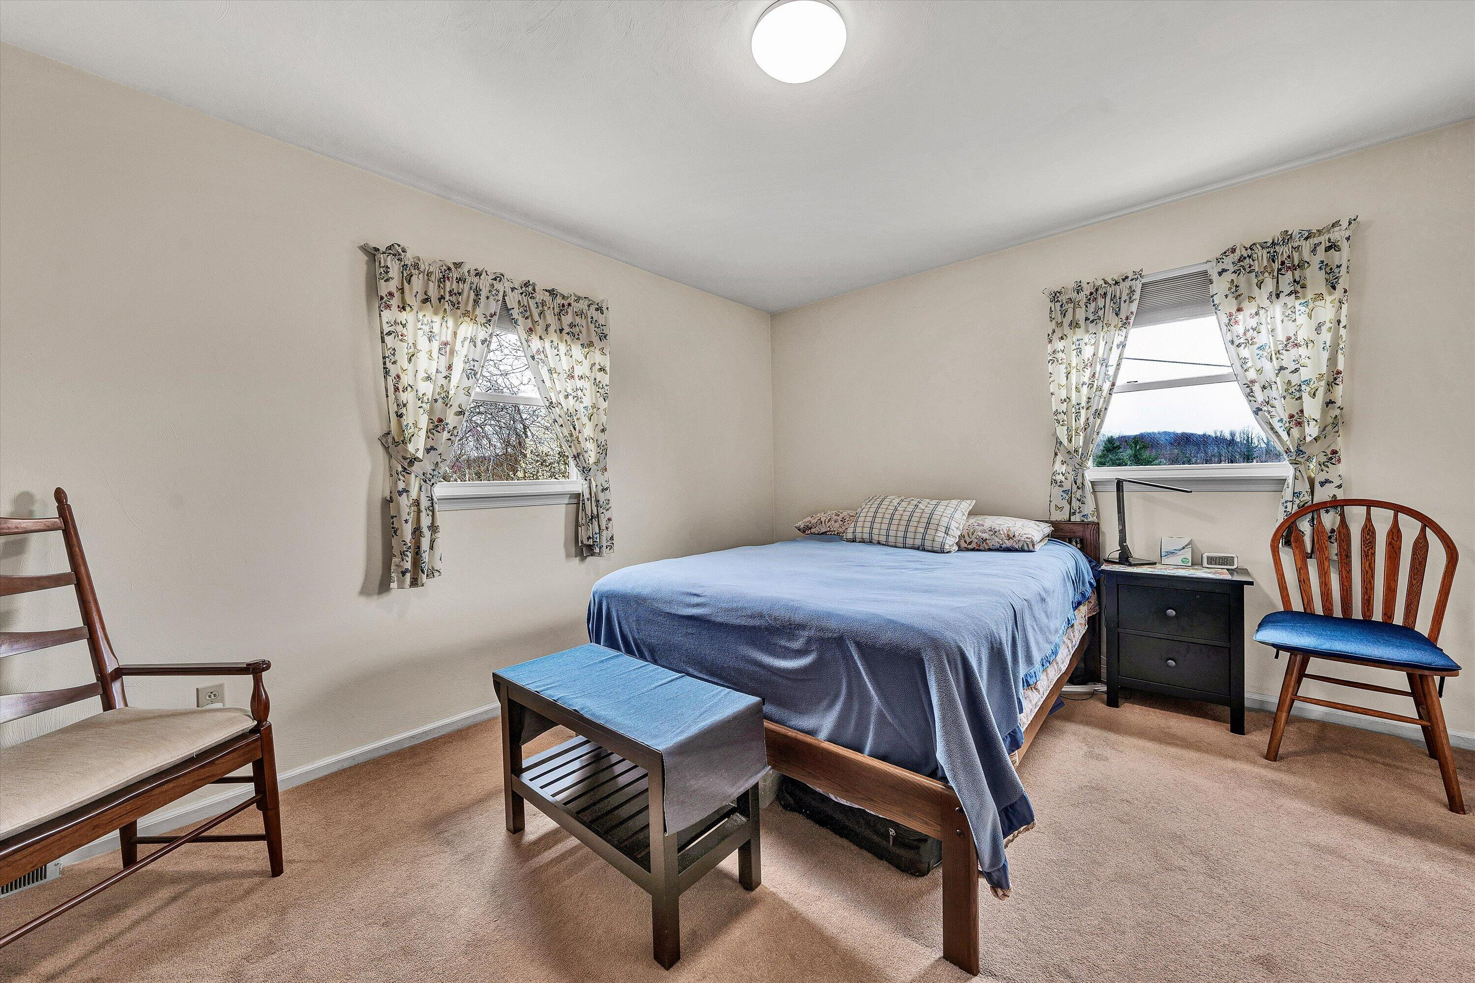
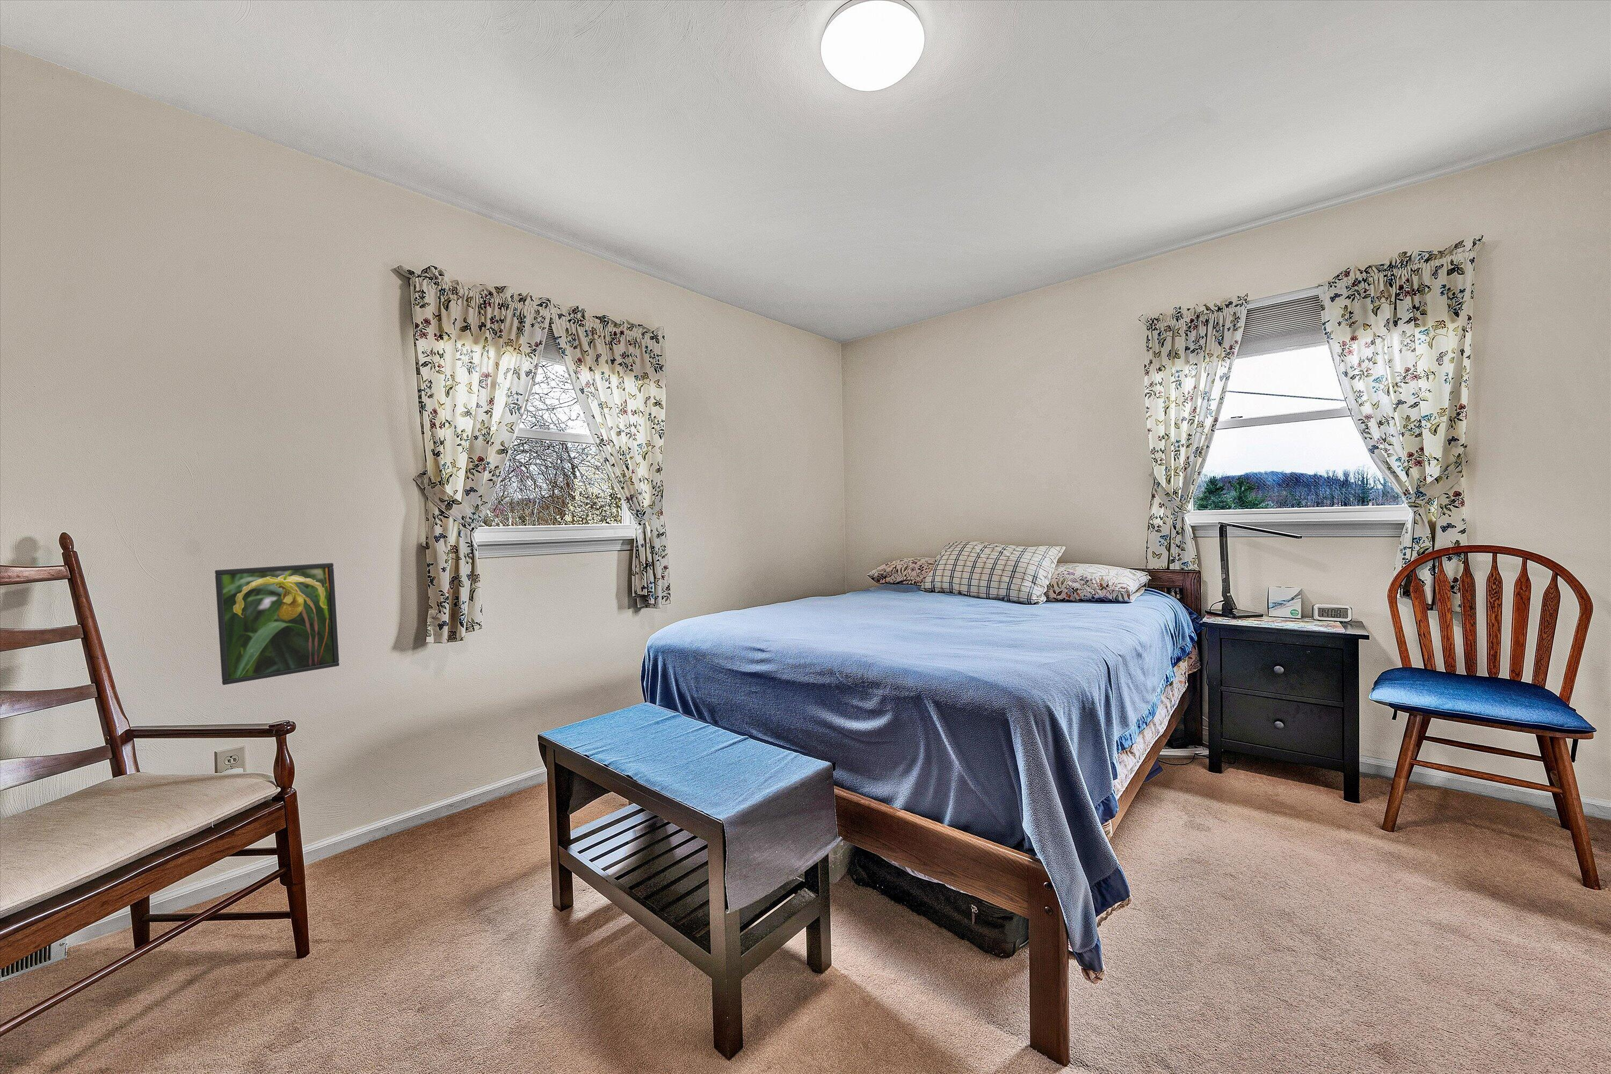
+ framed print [215,562,340,686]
